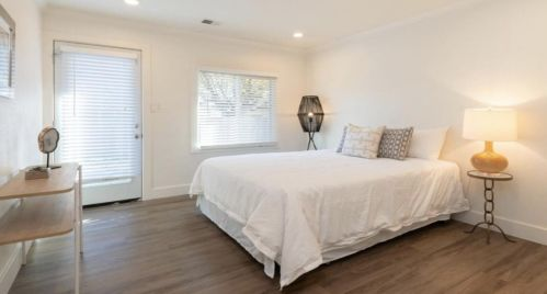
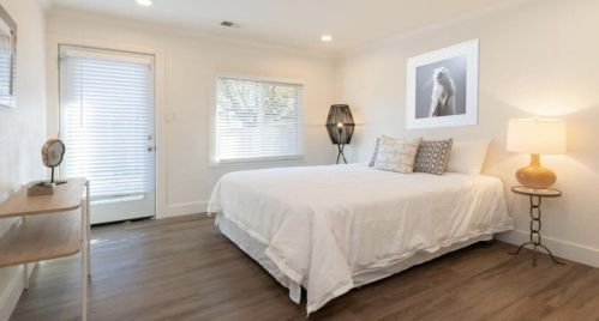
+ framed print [406,37,481,131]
